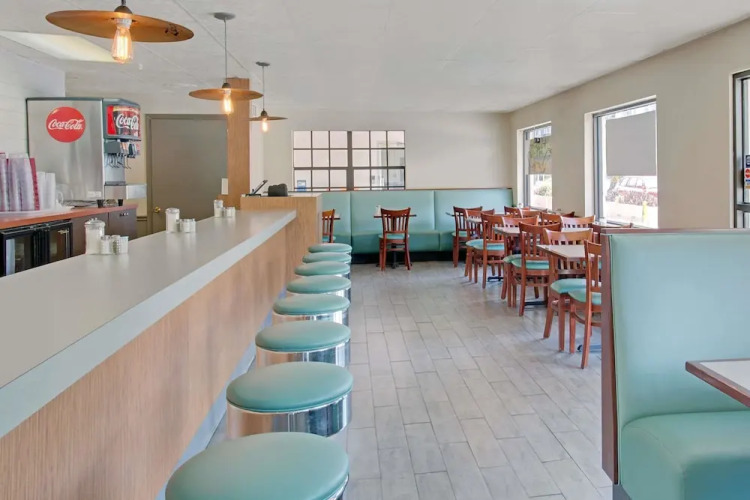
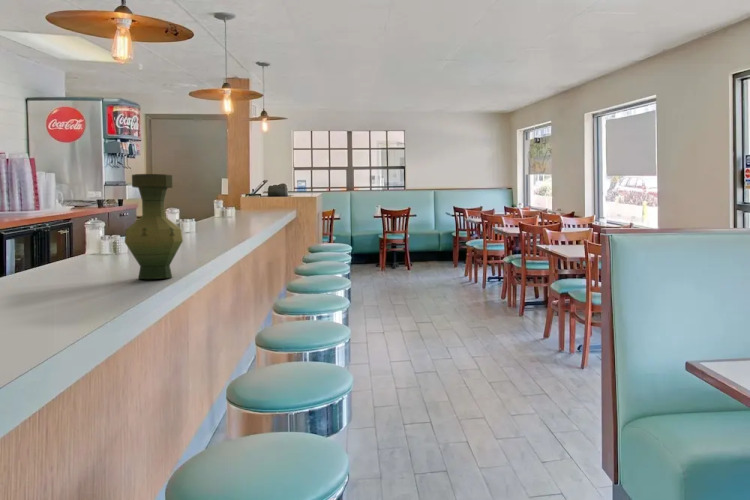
+ vase [124,173,184,280]
